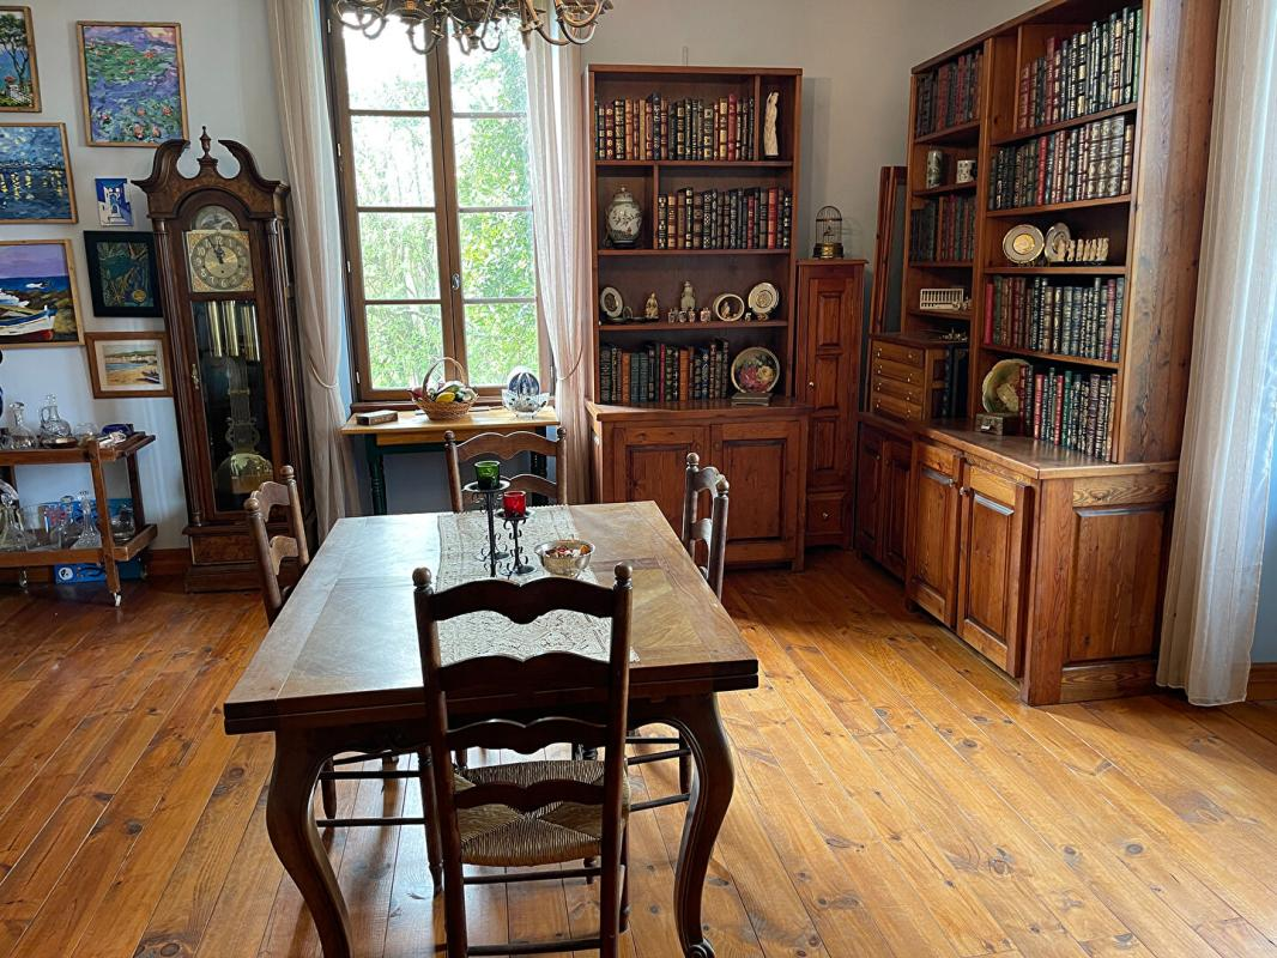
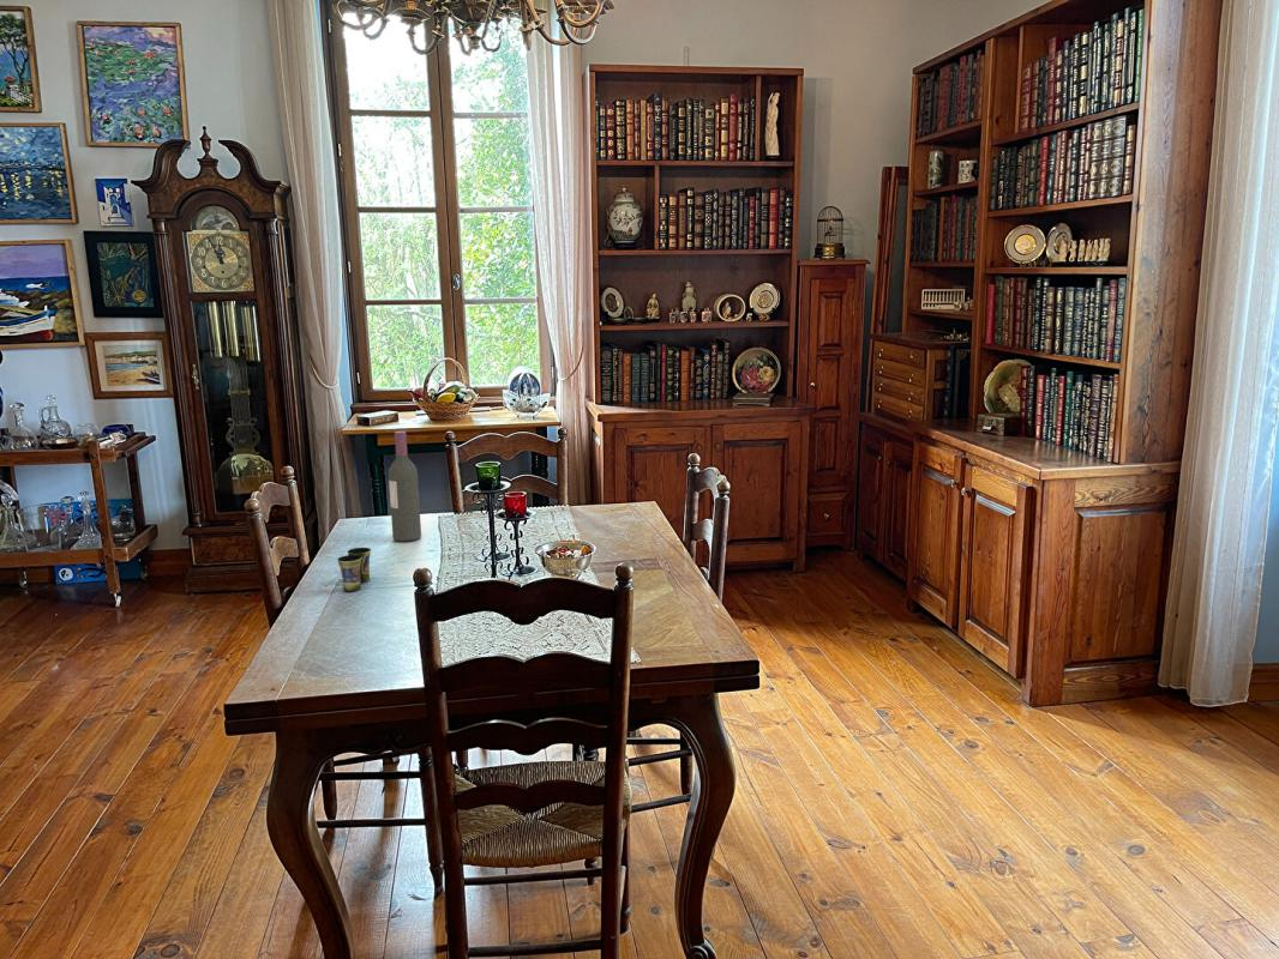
+ wine bottle [388,430,422,542]
+ cup [336,547,372,592]
